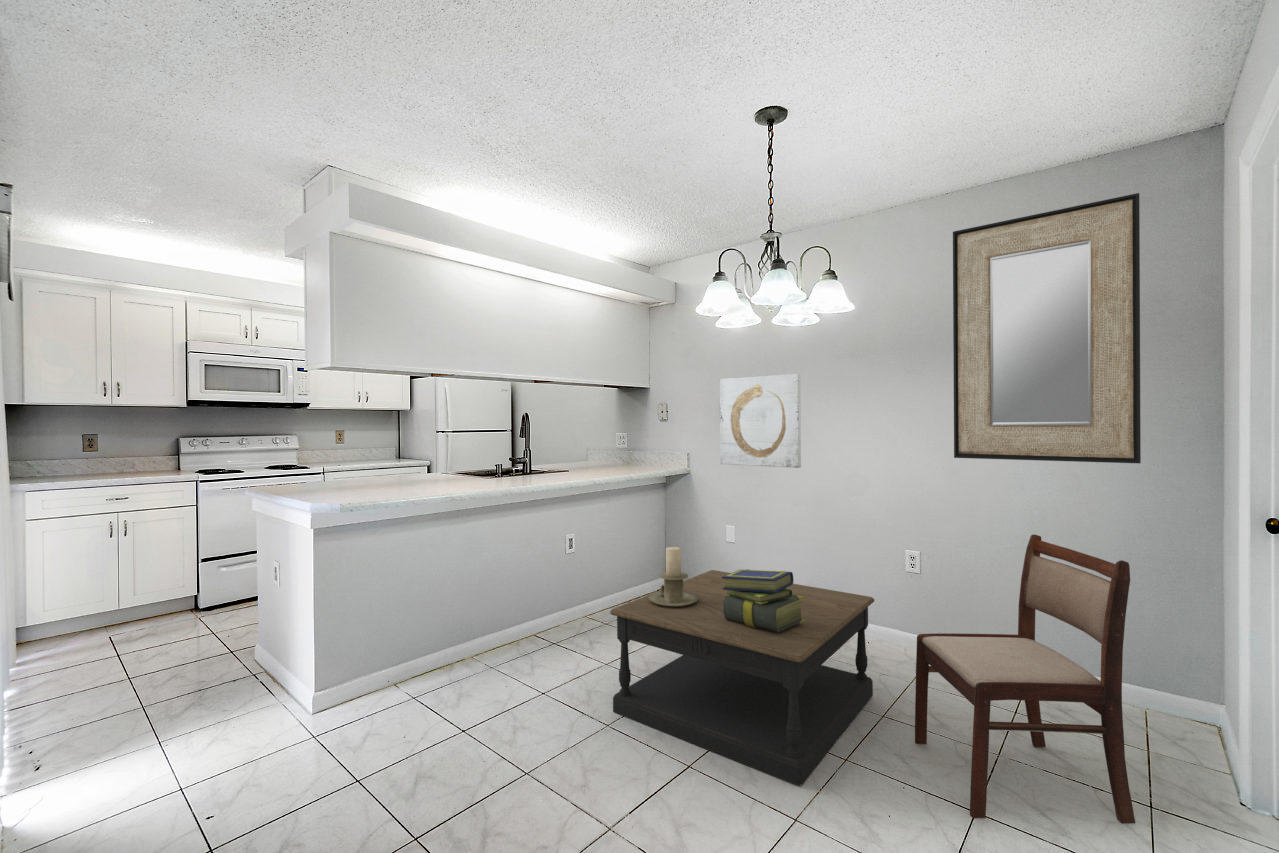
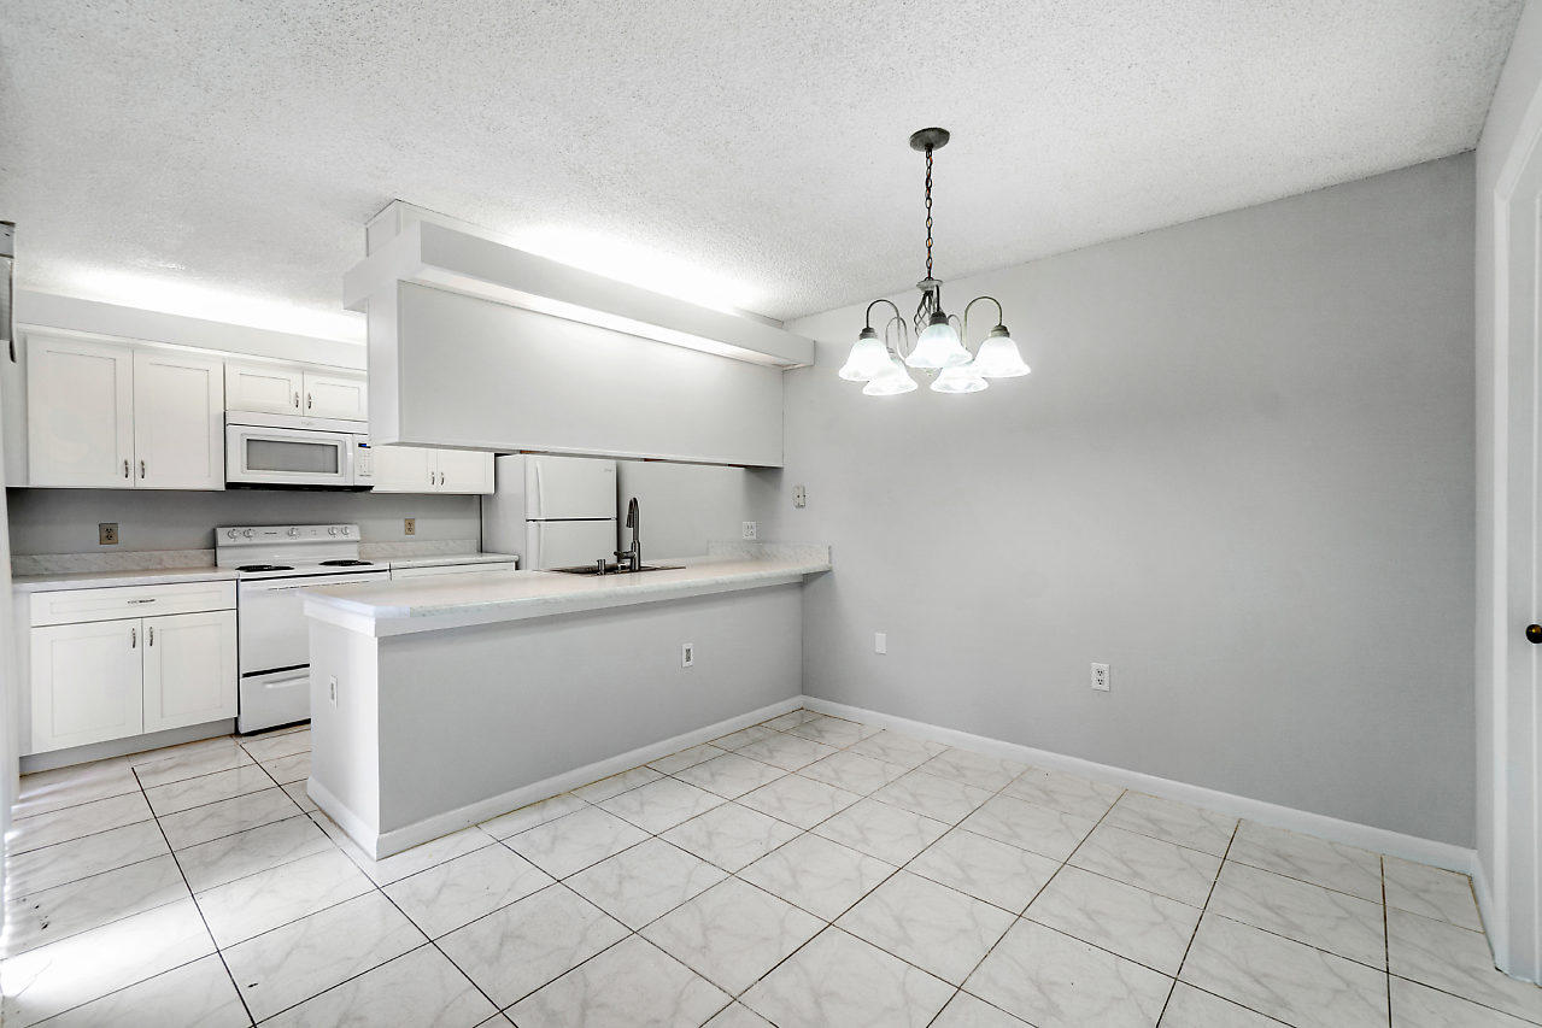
- wall art [719,373,802,469]
- candle holder [649,546,699,607]
- stack of books [722,568,805,632]
- dining chair [914,533,1136,825]
- coffee table [609,569,875,786]
- home mirror [952,192,1142,464]
